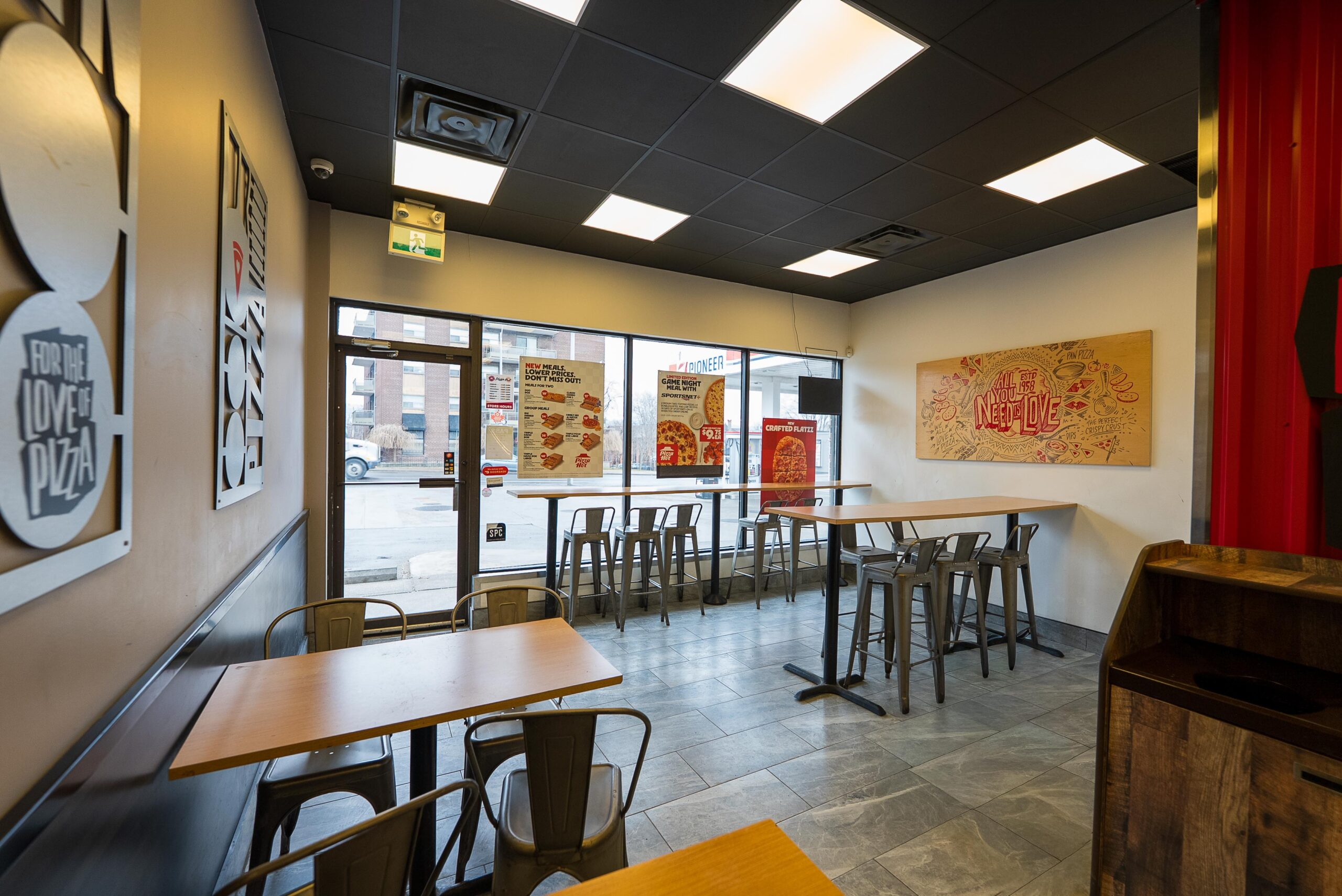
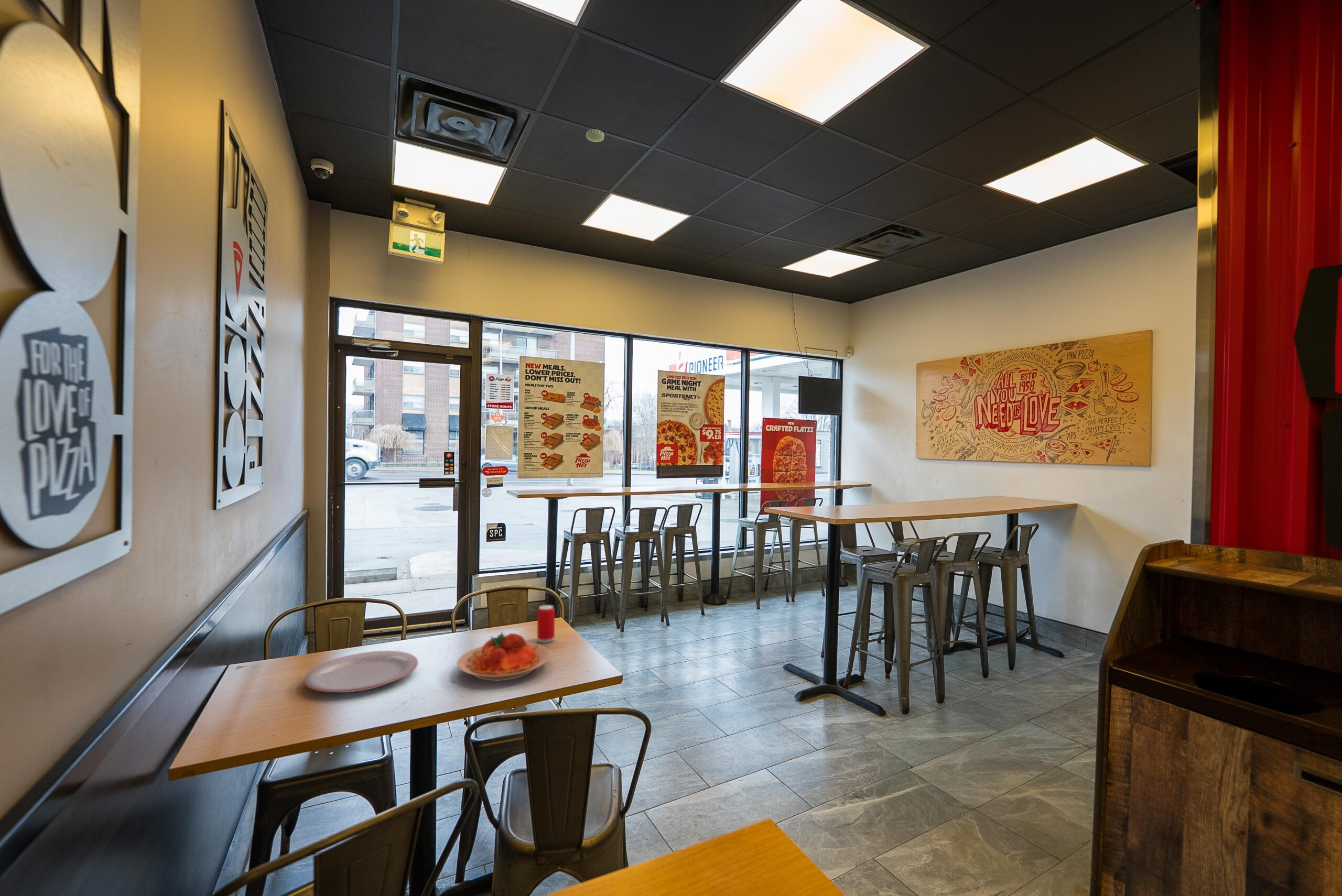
+ beverage can [537,605,555,643]
+ plate [457,631,550,682]
+ smoke detector [586,128,604,143]
+ plate [304,650,418,693]
